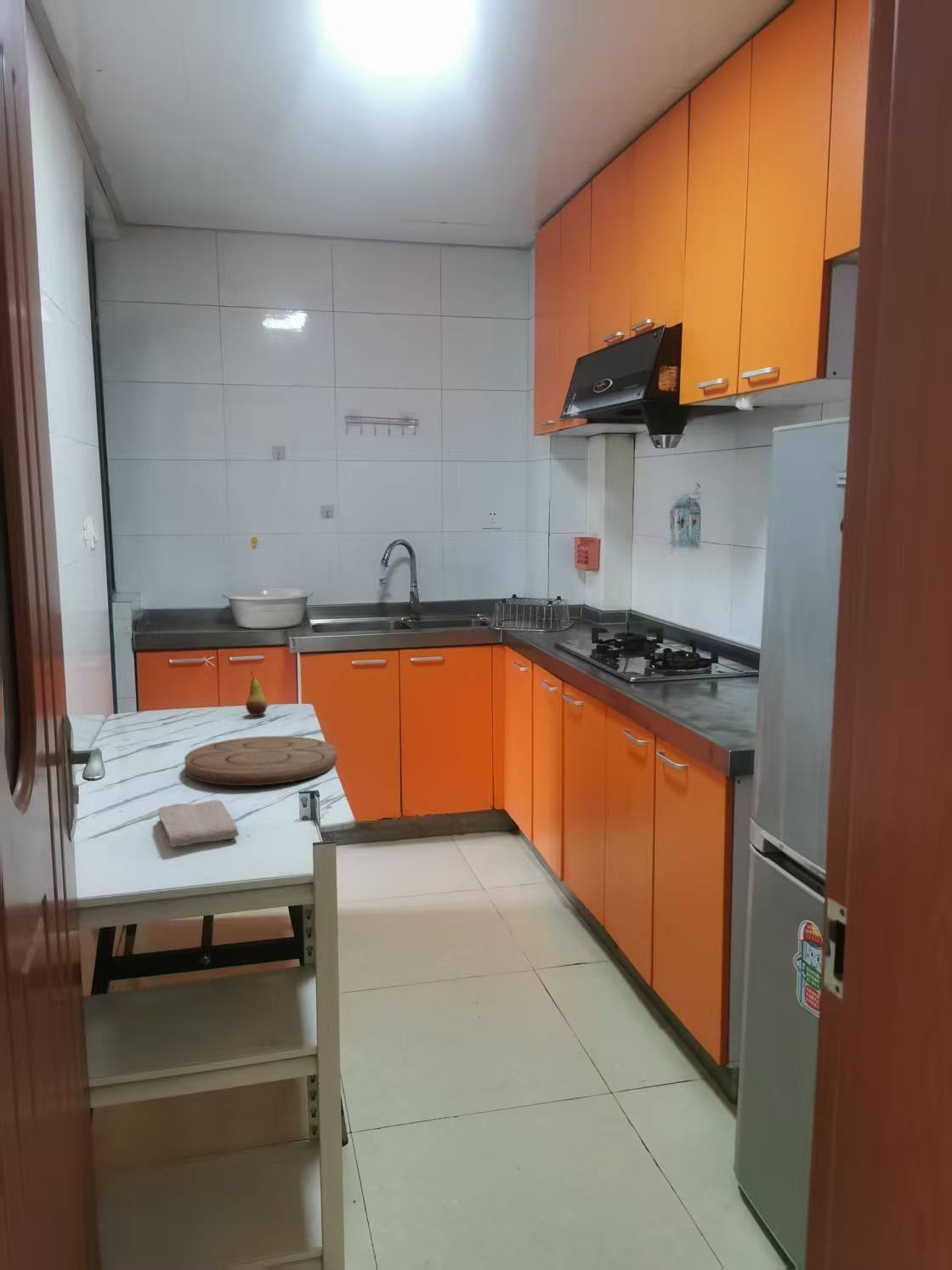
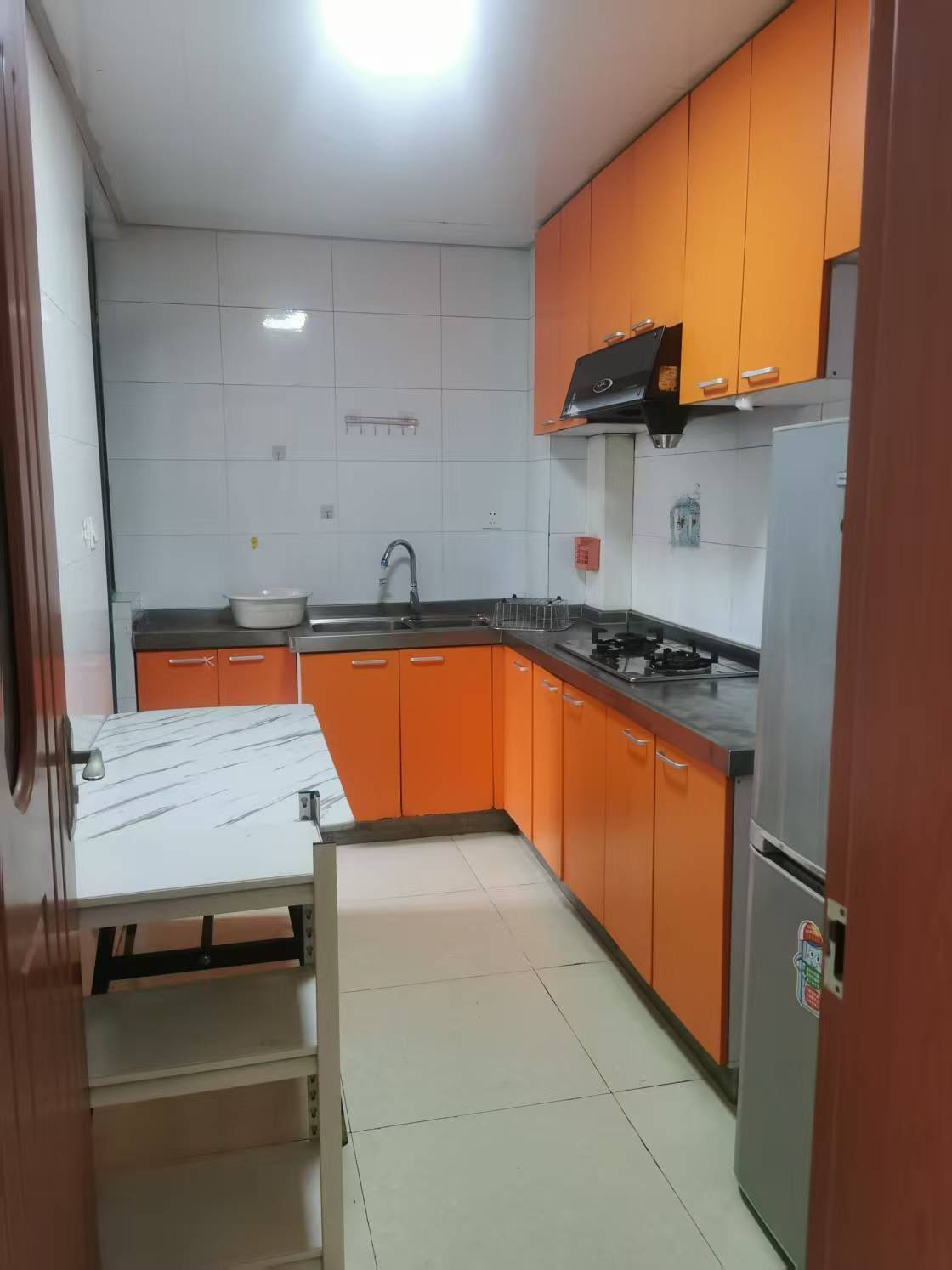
- cutting board [184,735,338,786]
- washcloth [157,799,240,848]
- fruit [245,671,269,717]
